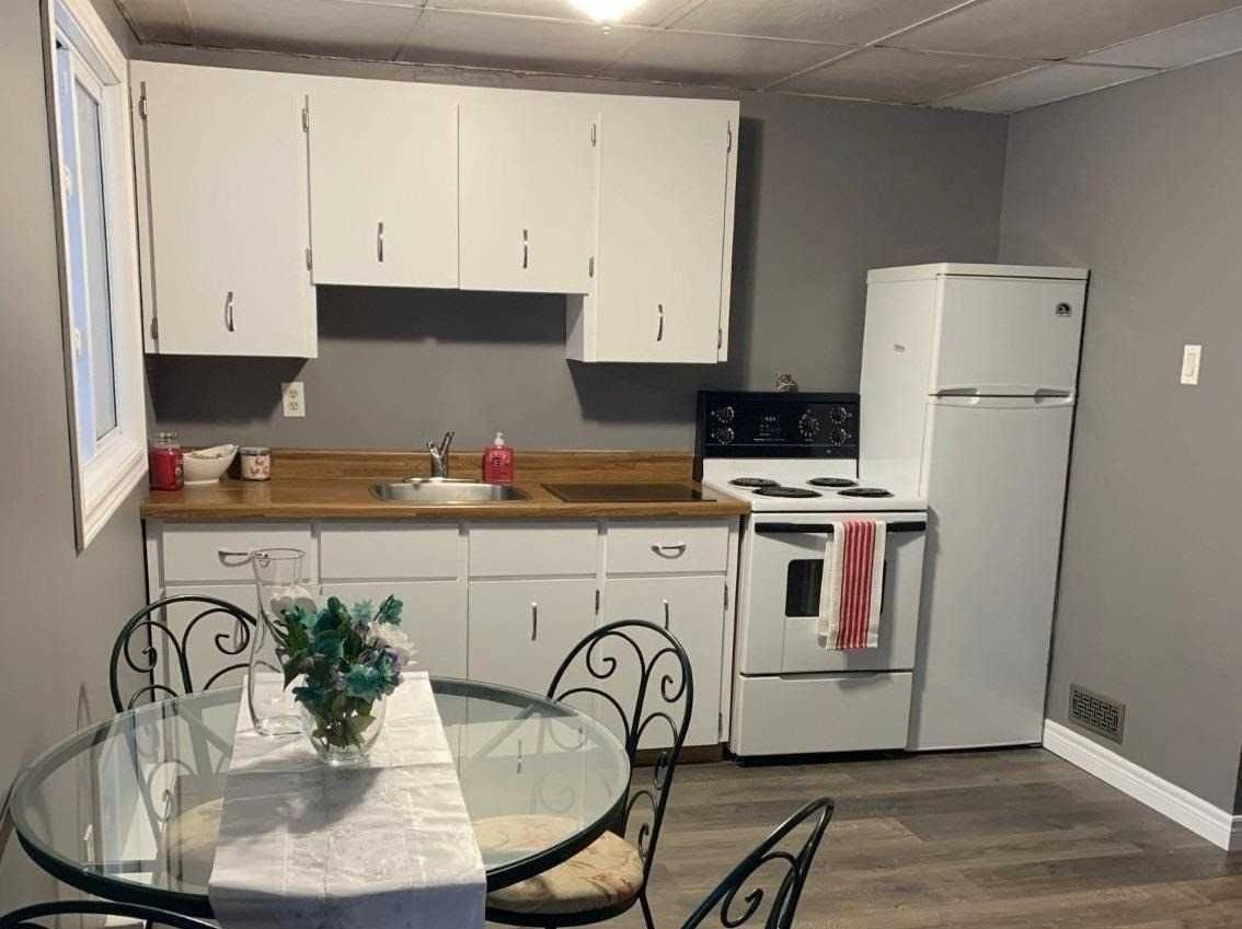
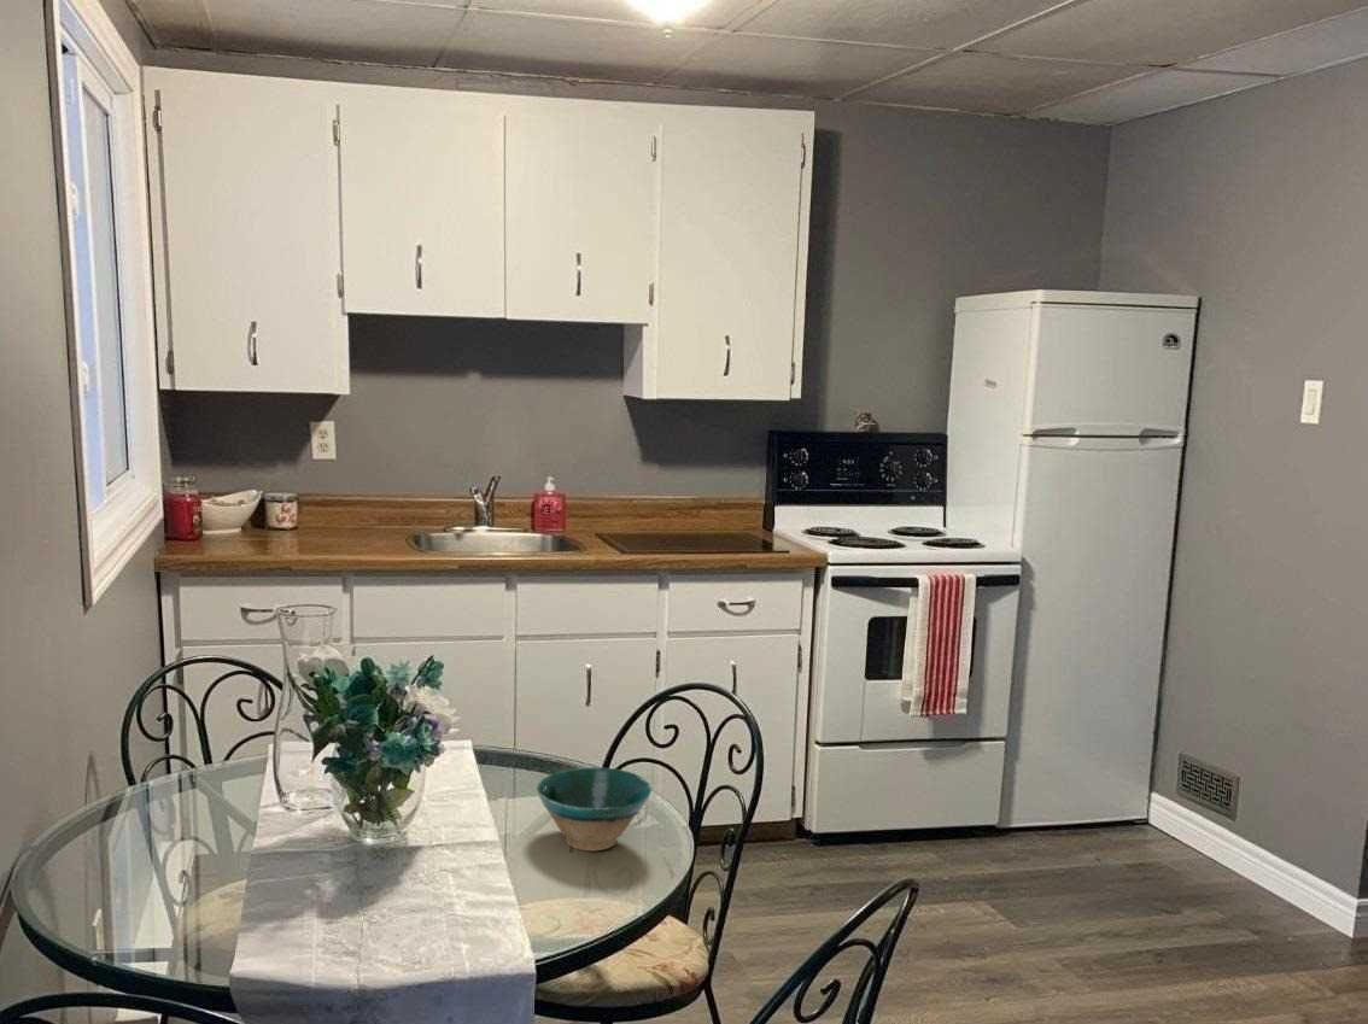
+ bowl [536,766,653,852]
